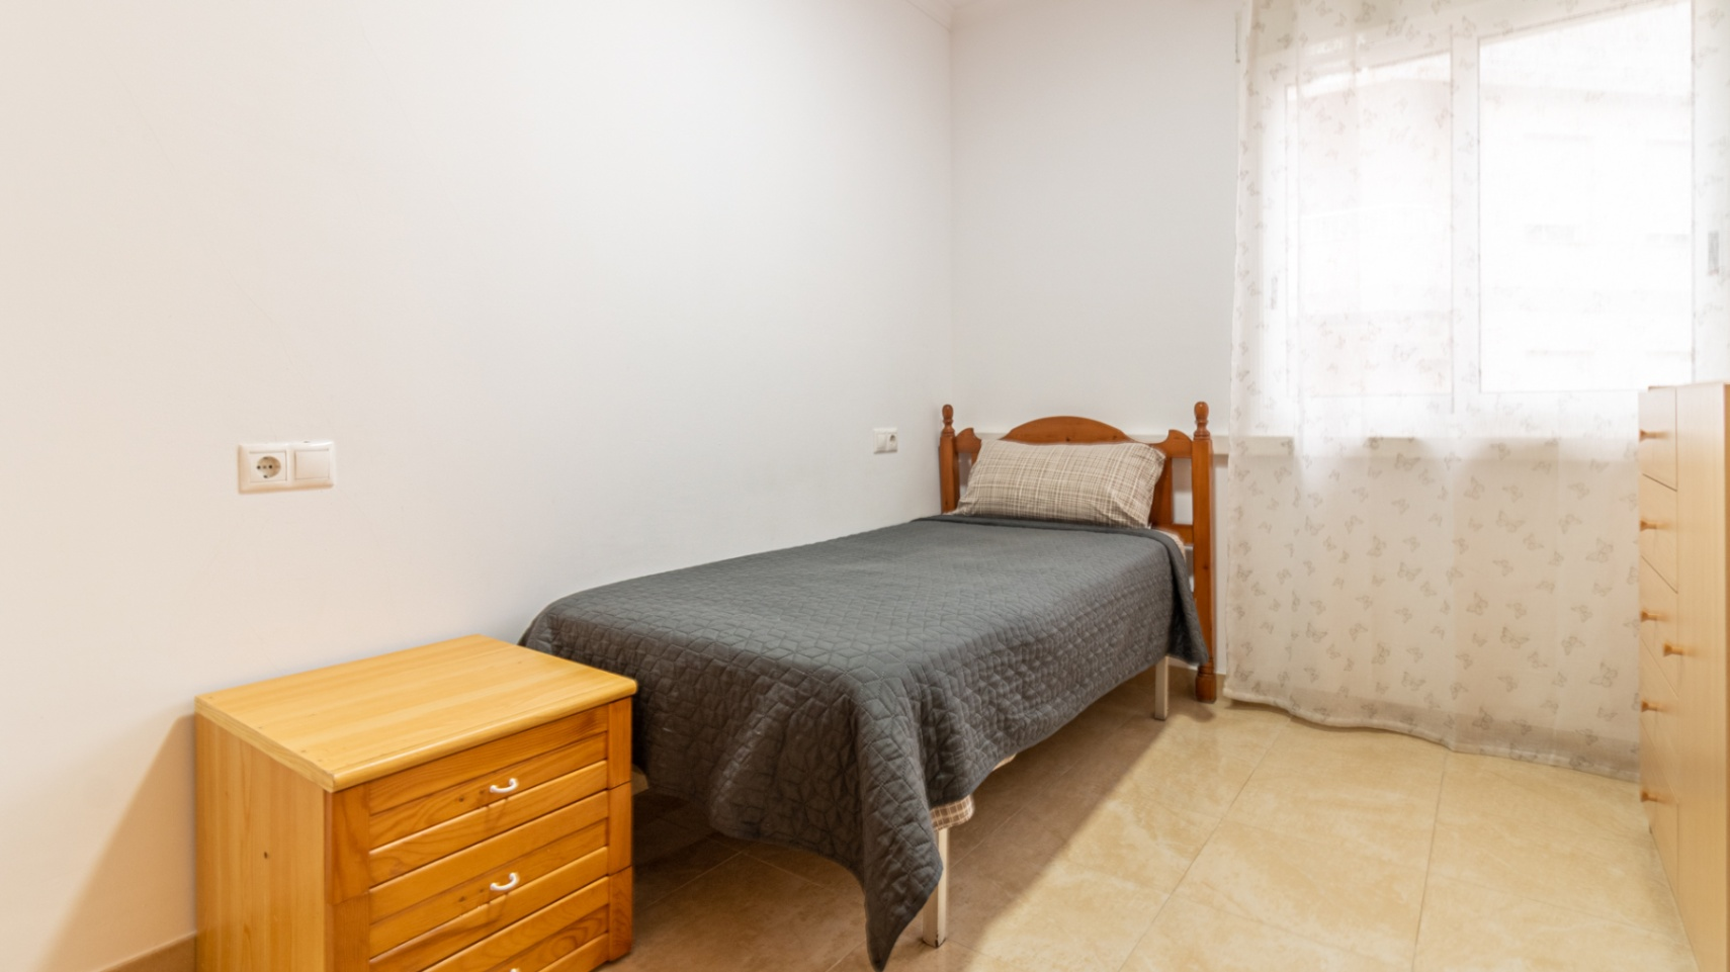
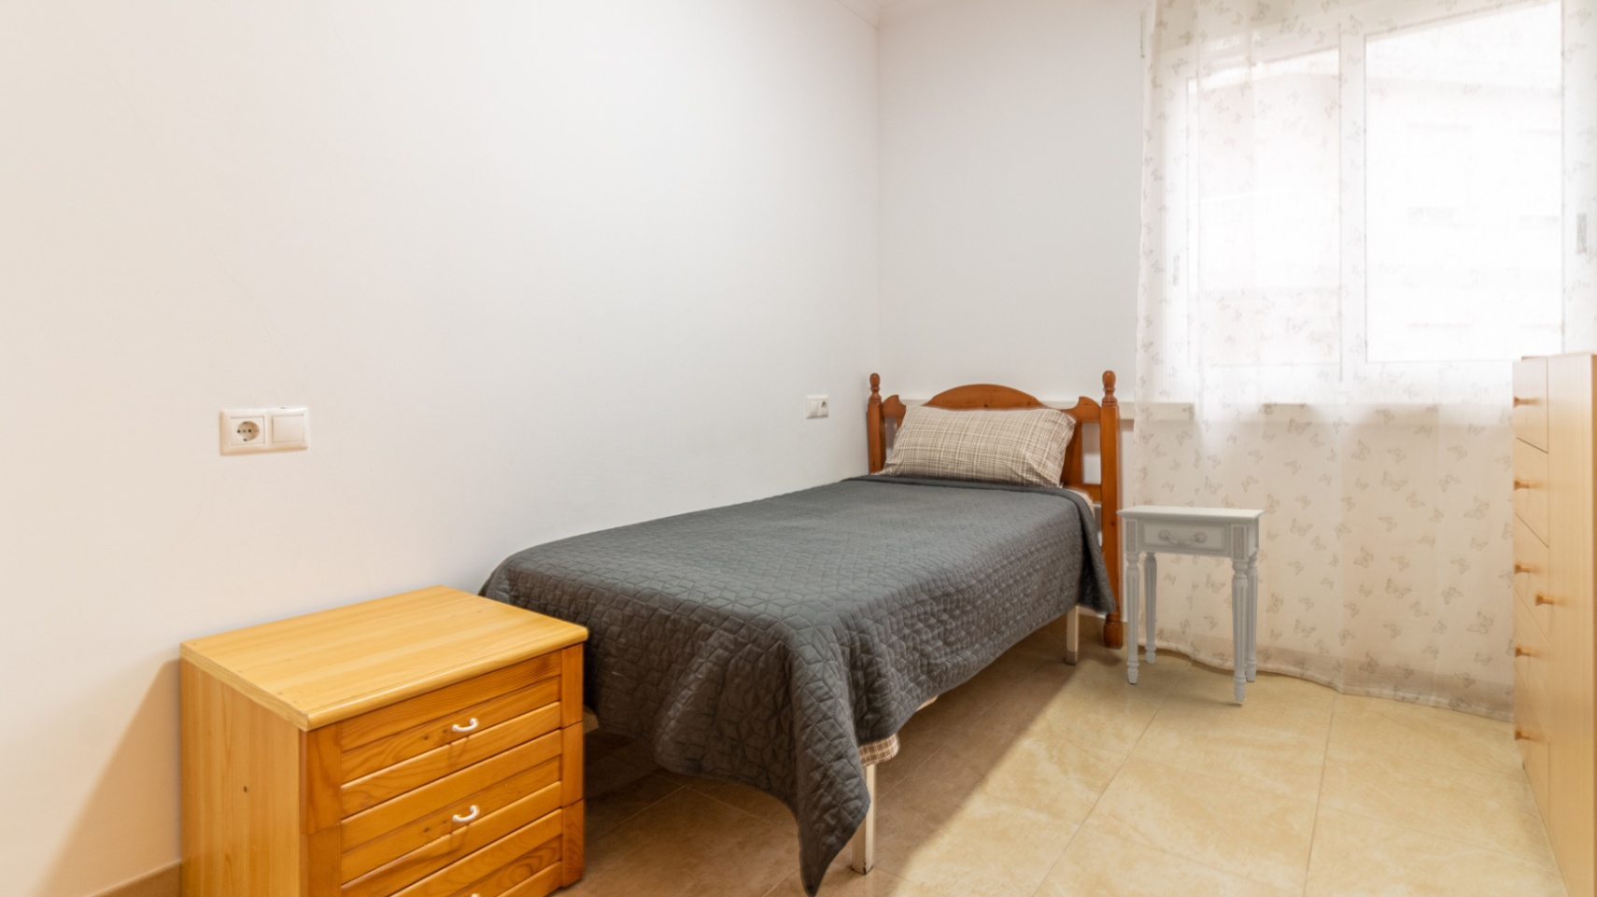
+ nightstand [1115,504,1267,702]
